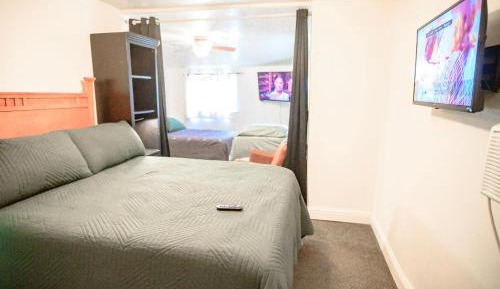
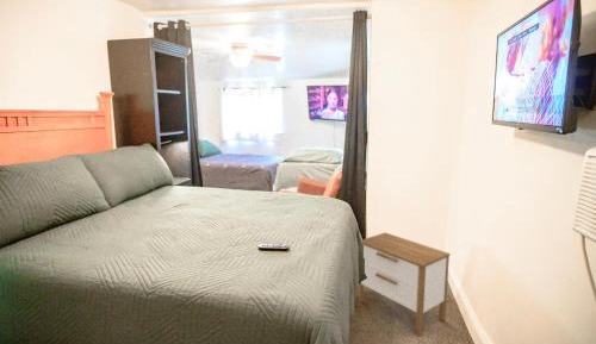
+ nightstand [358,232,452,337]
